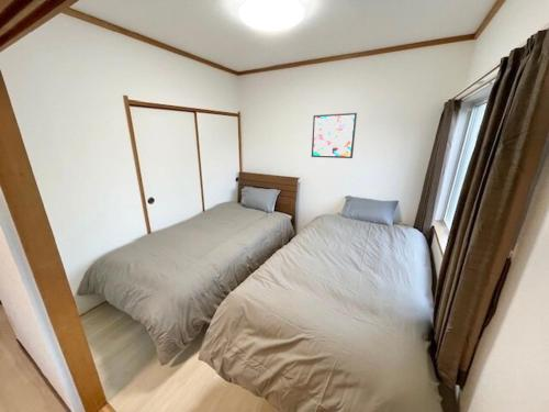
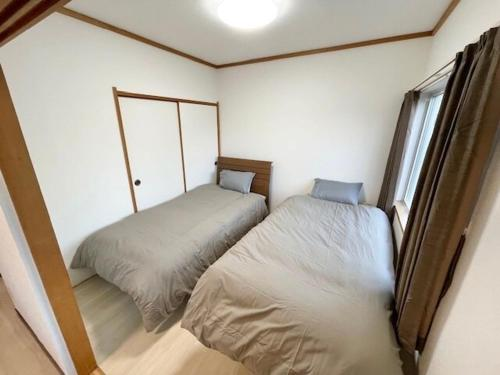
- wall art [311,112,358,159]
